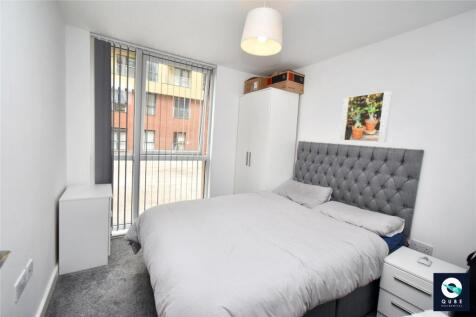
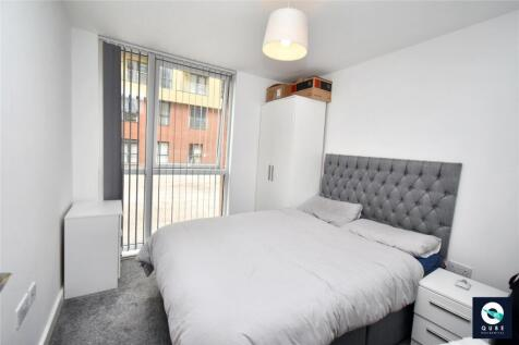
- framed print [339,90,393,143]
